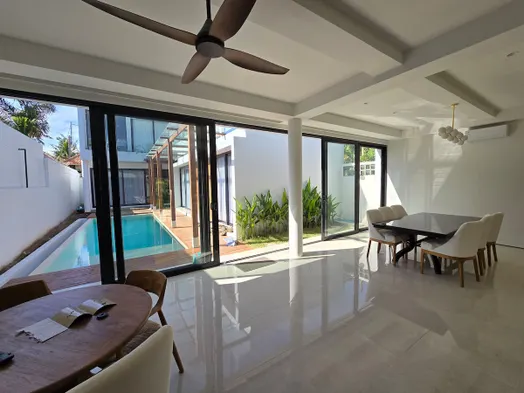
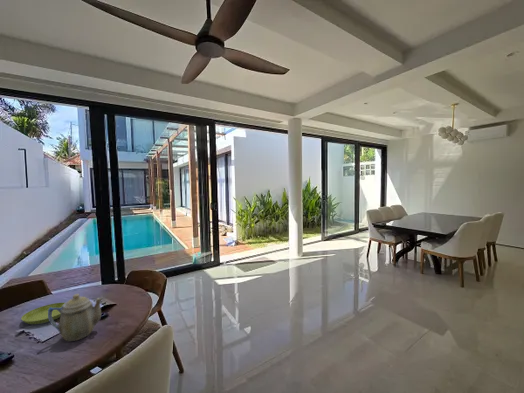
+ saucer [20,302,66,325]
+ teapot [48,293,104,342]
